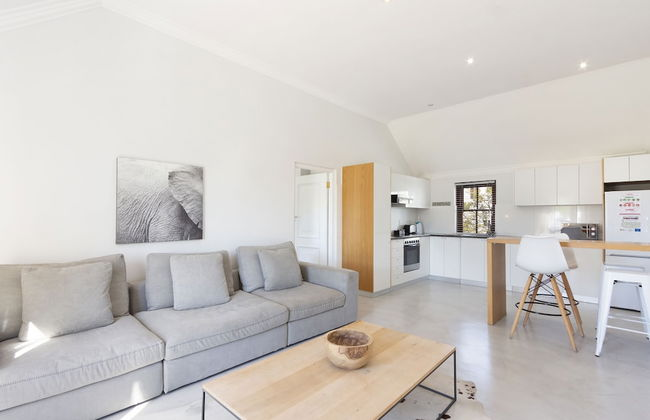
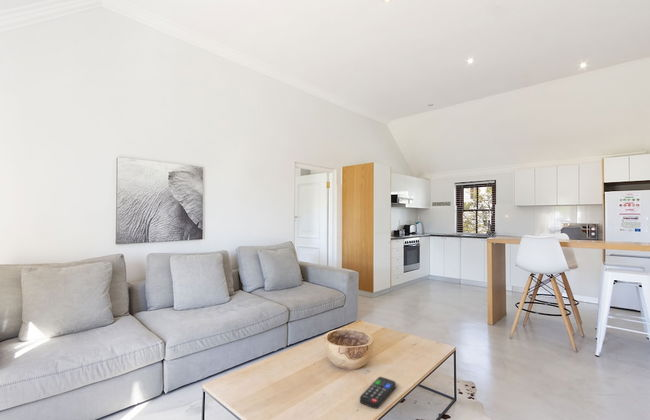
+ remote control [359,376,397,410]
